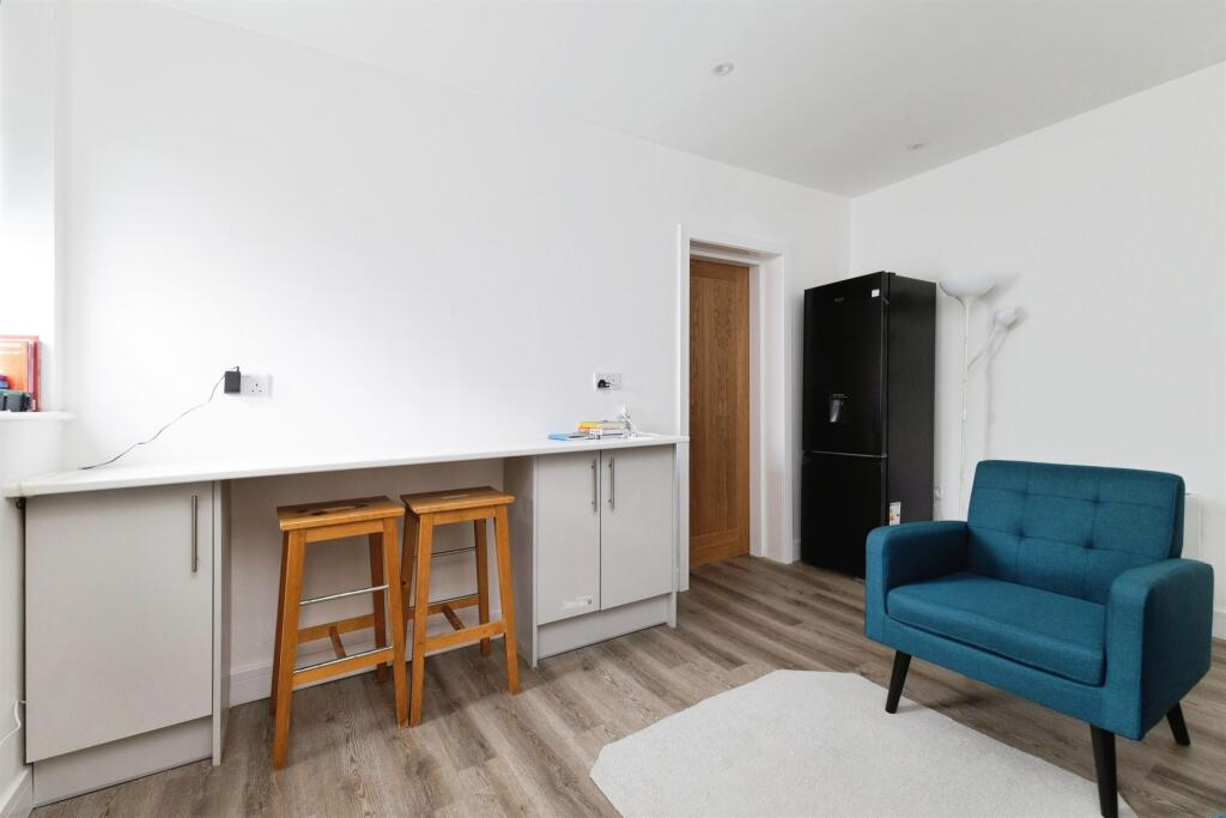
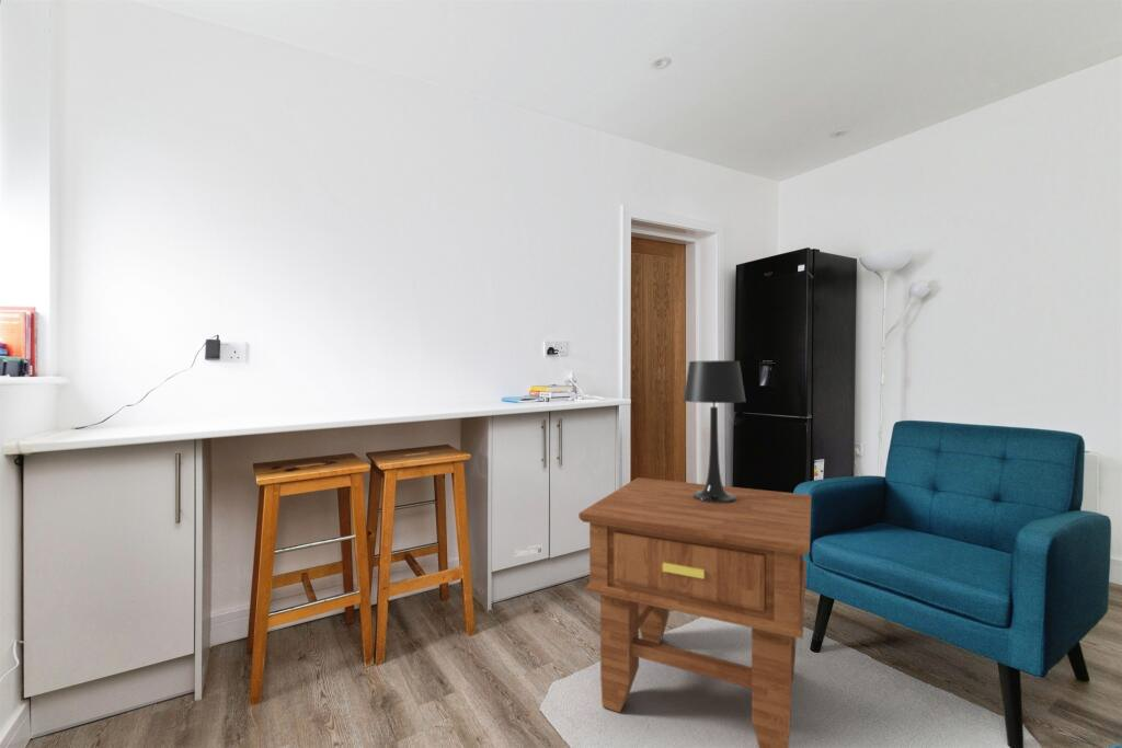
+ side table [577,476,812,748]
+ table lamp [682,359,747,503]
